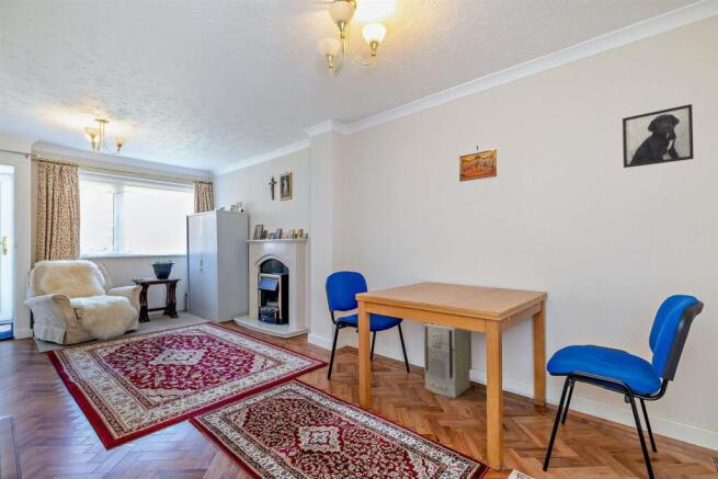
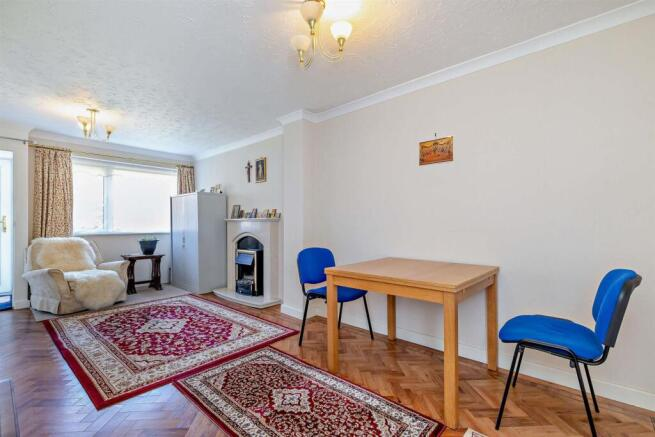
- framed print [622,103,695,169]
- air purifier [423,322,474,399]
